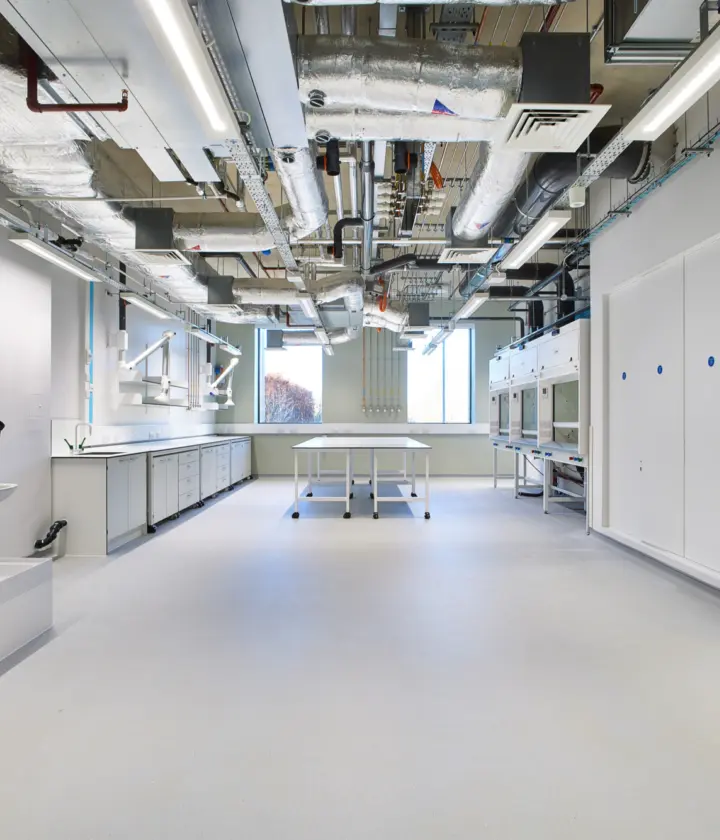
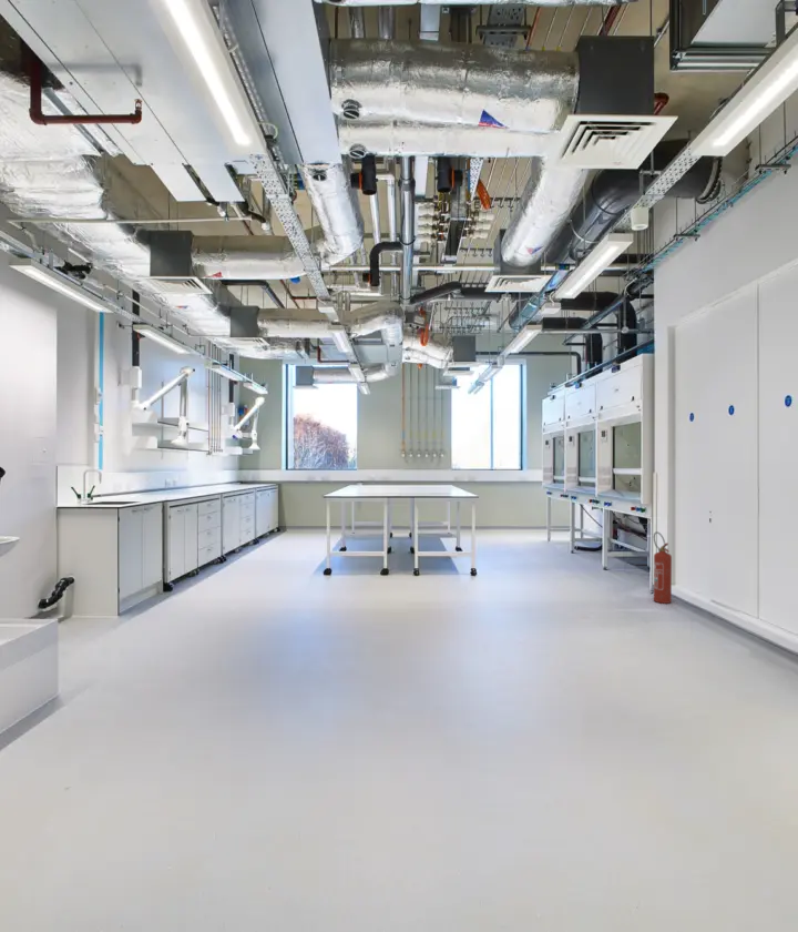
+ fire extinguisher [653,530,673,605]
